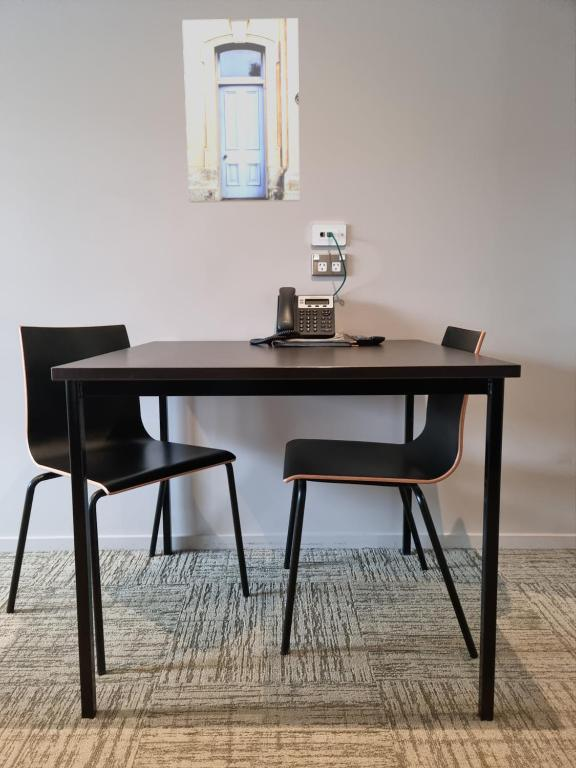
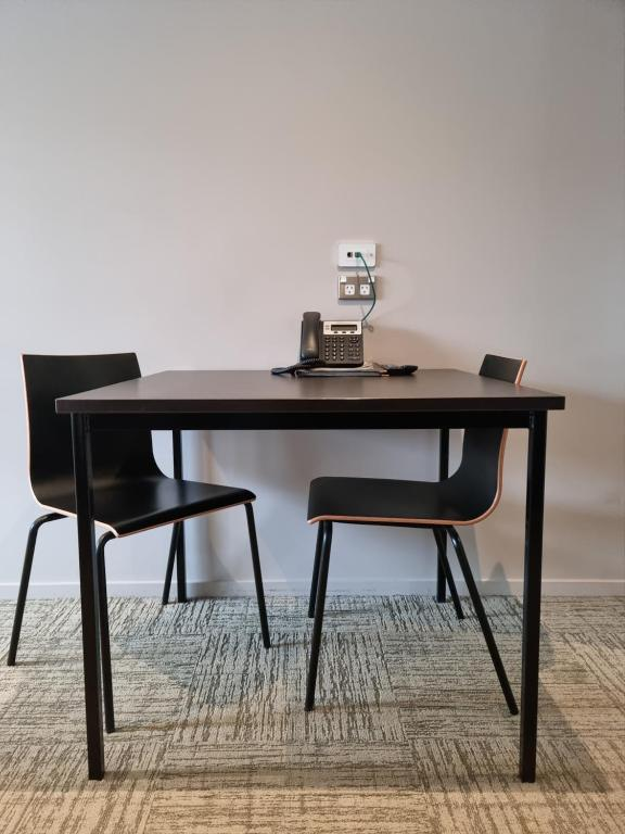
- wall art [181,18,300,204]
